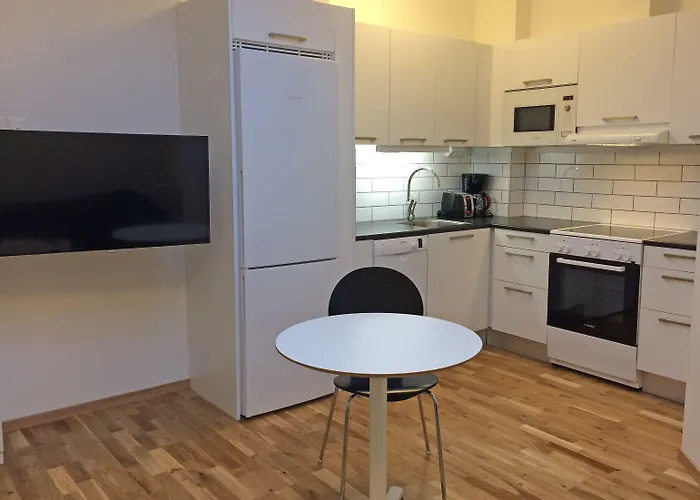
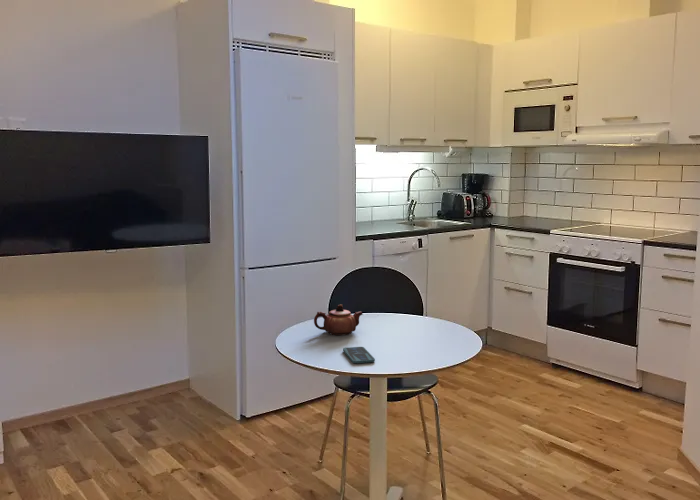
+ teapot [313,303,364,336]
+ smartphone [342,346,376,364]
